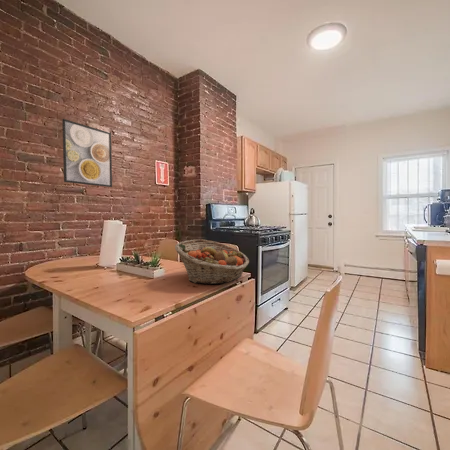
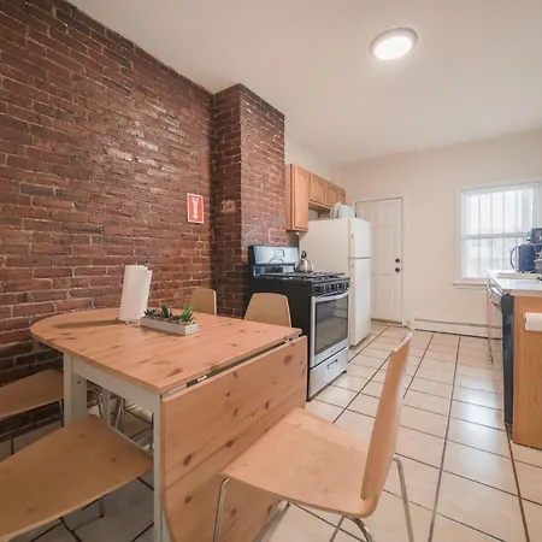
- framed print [61,118,113,188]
- fruit basket [174,239,250,285]
